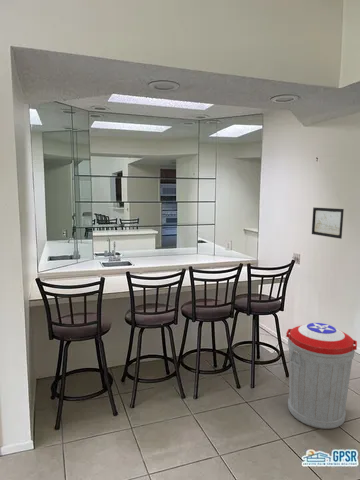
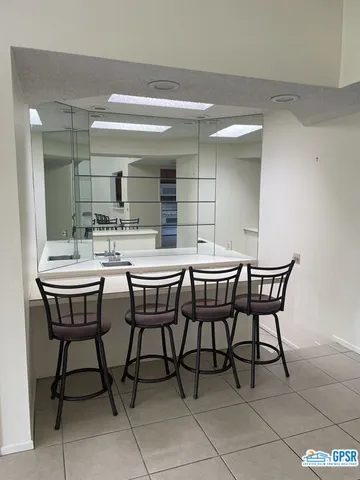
- wall art [311,207,345,240]
- trash can [285,322,358,430]
